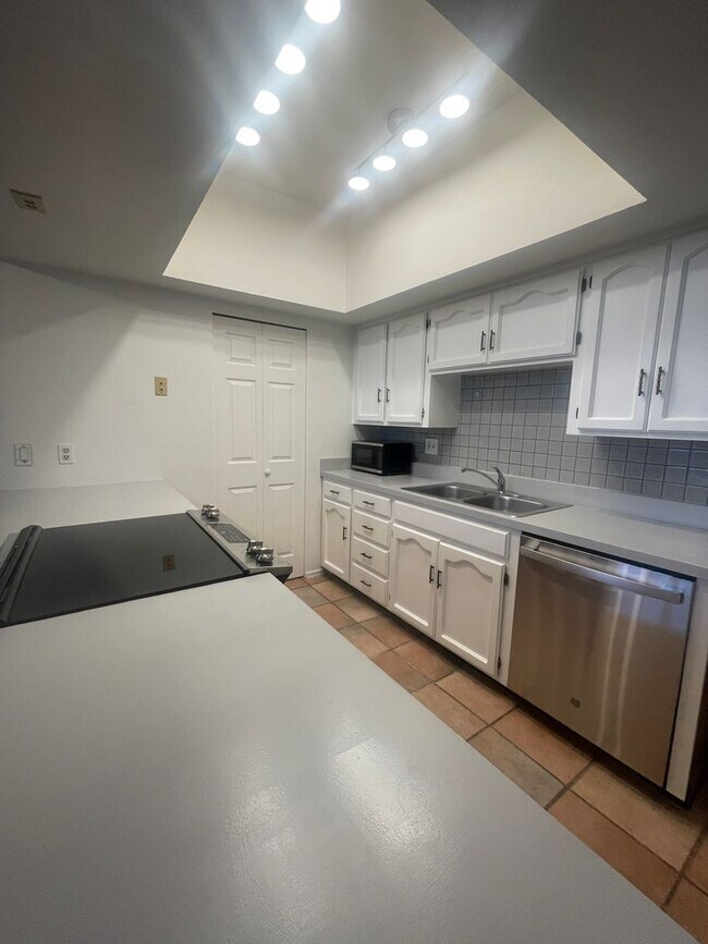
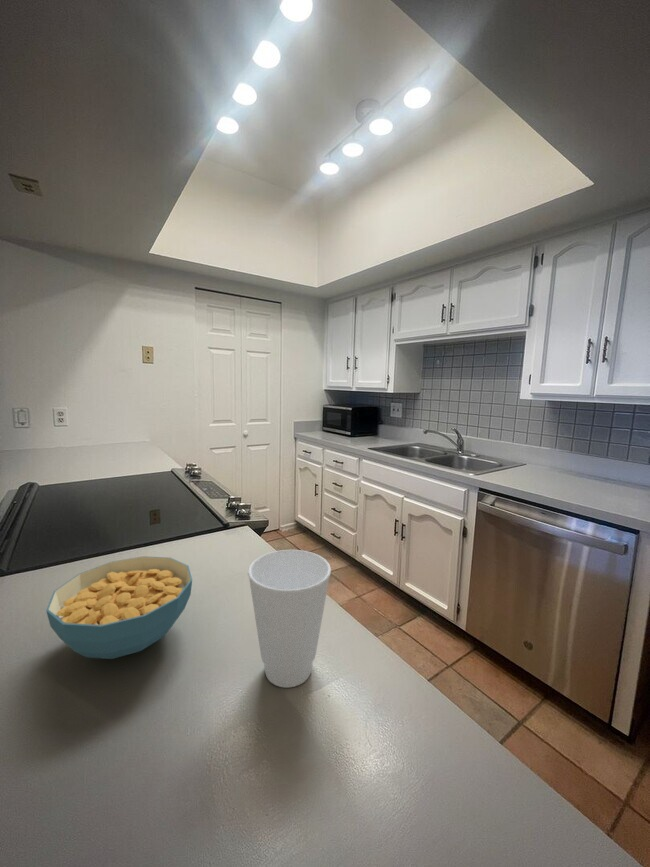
+ cup [247,549,332,689]
+ cereal bowl [45,555,193,660]
